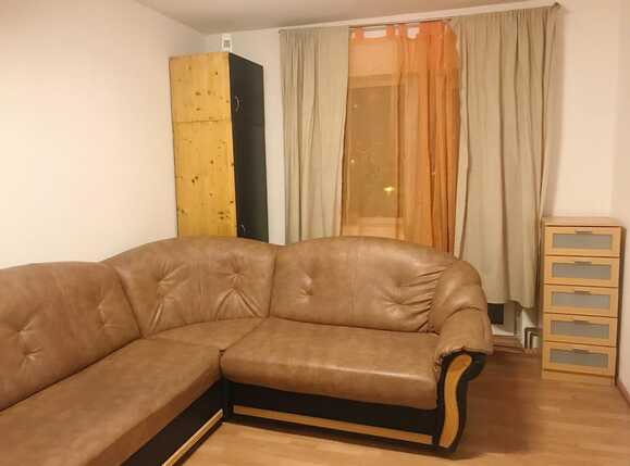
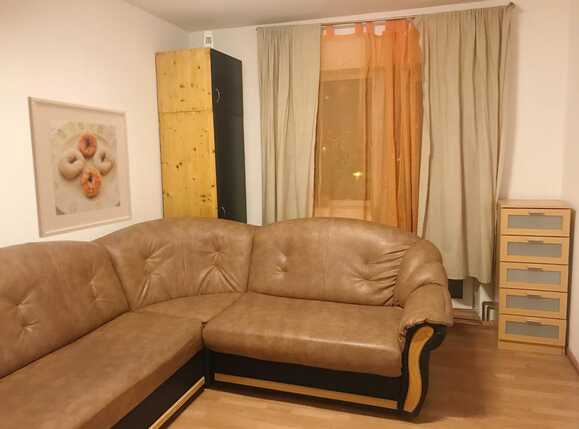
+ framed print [27,95,133,239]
